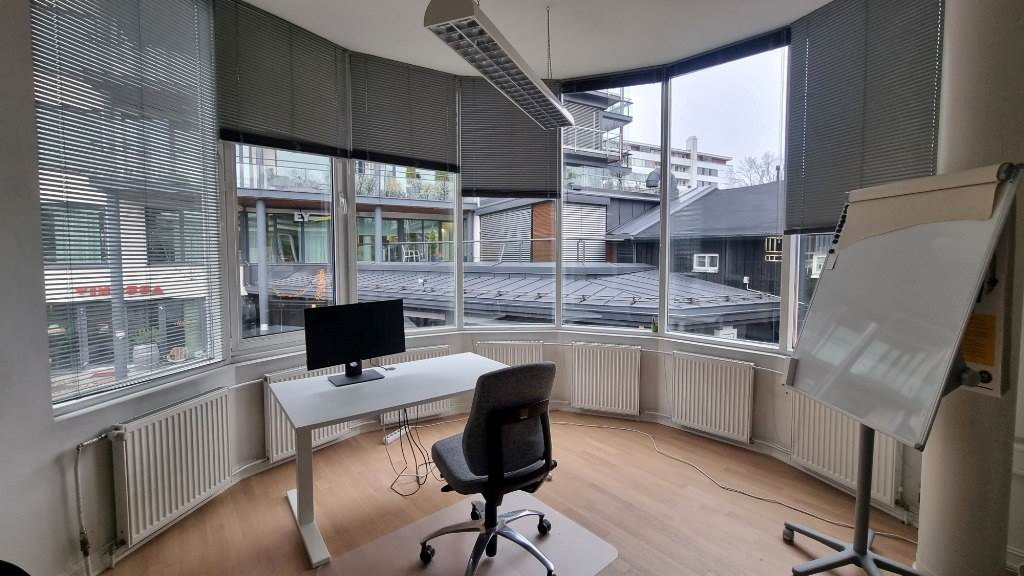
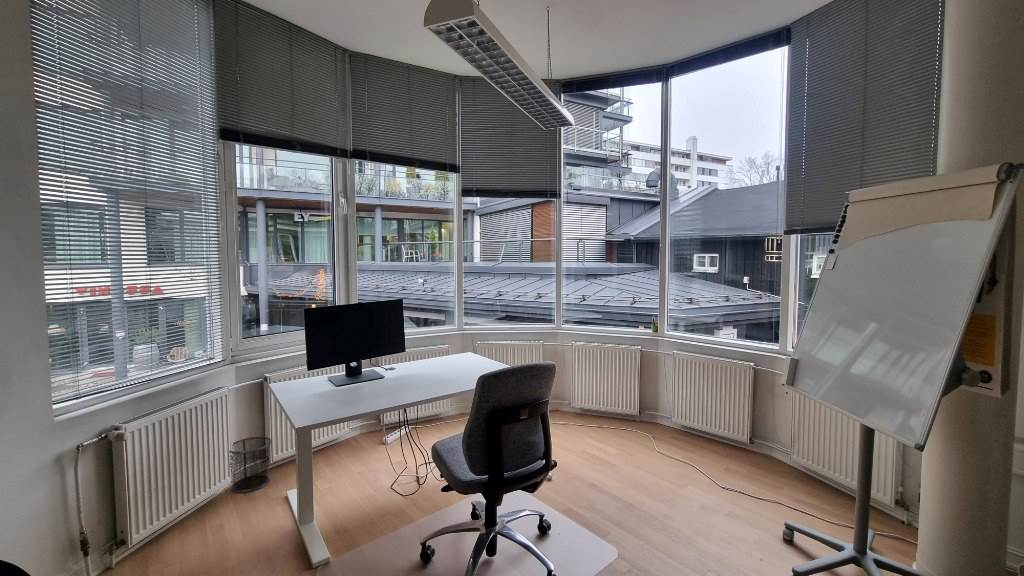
+ waste bin [228,436,273,493]
